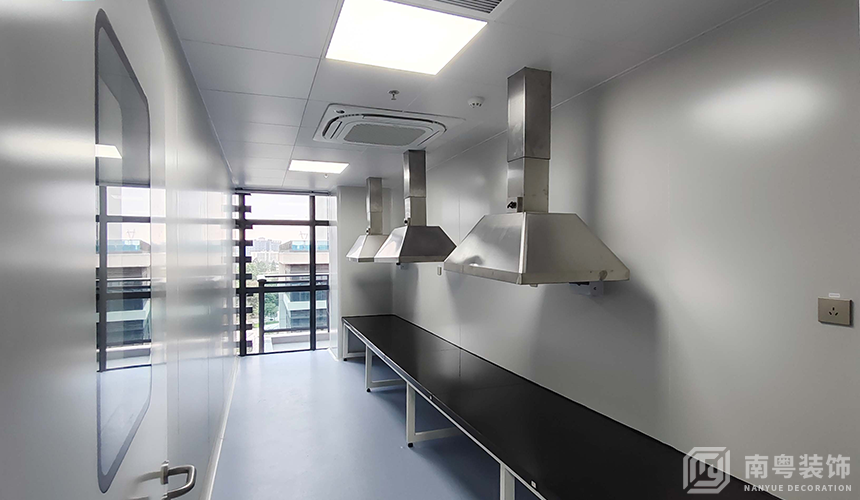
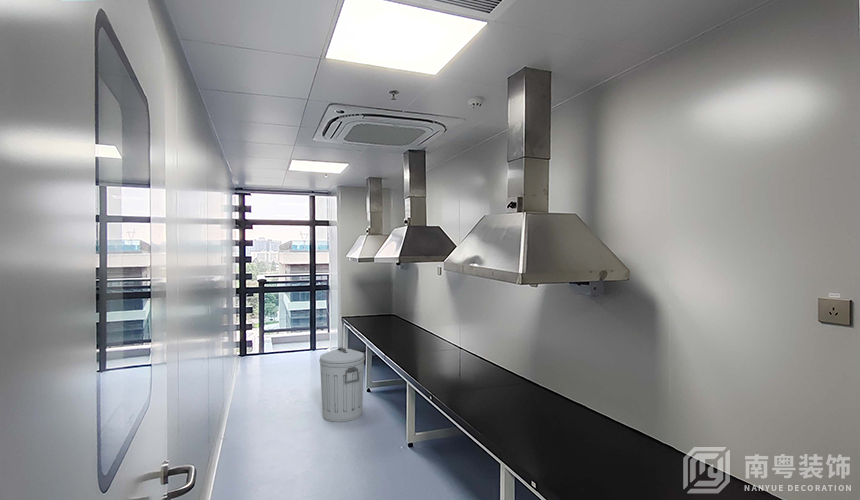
+ trash can [318,346,366,423]
